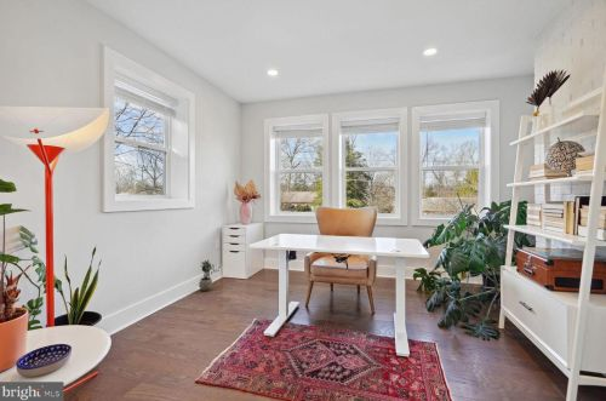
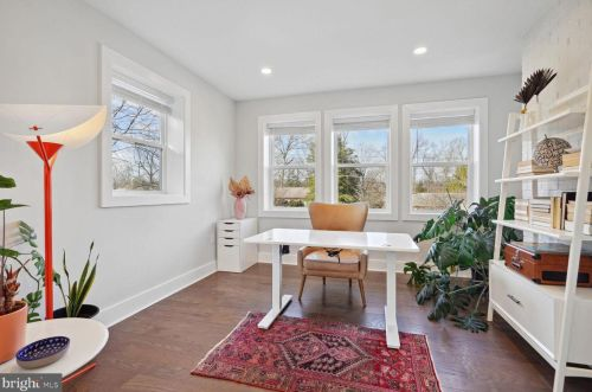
- potted plant [198,259,222,292]
